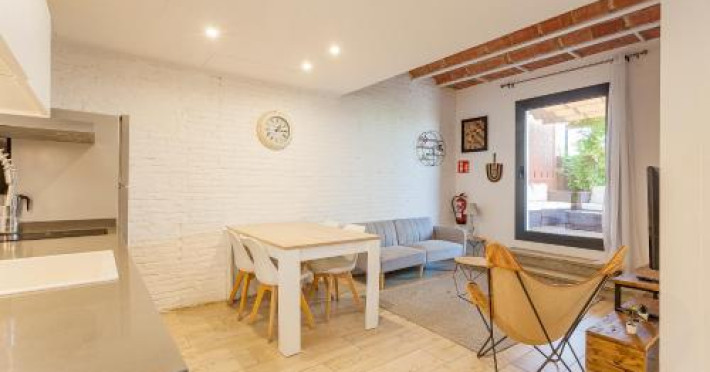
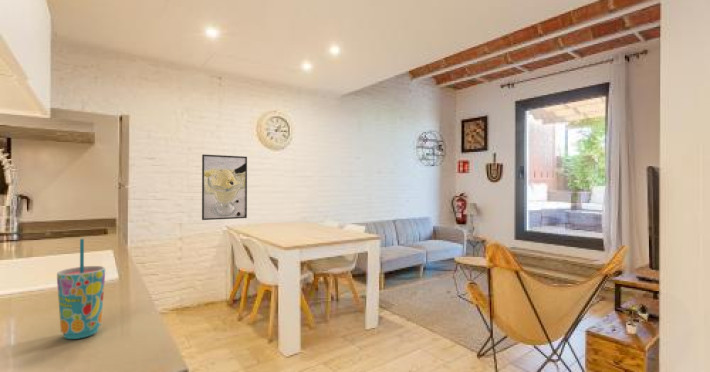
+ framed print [201,154,248,221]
+ cup [56,238,106,340]
